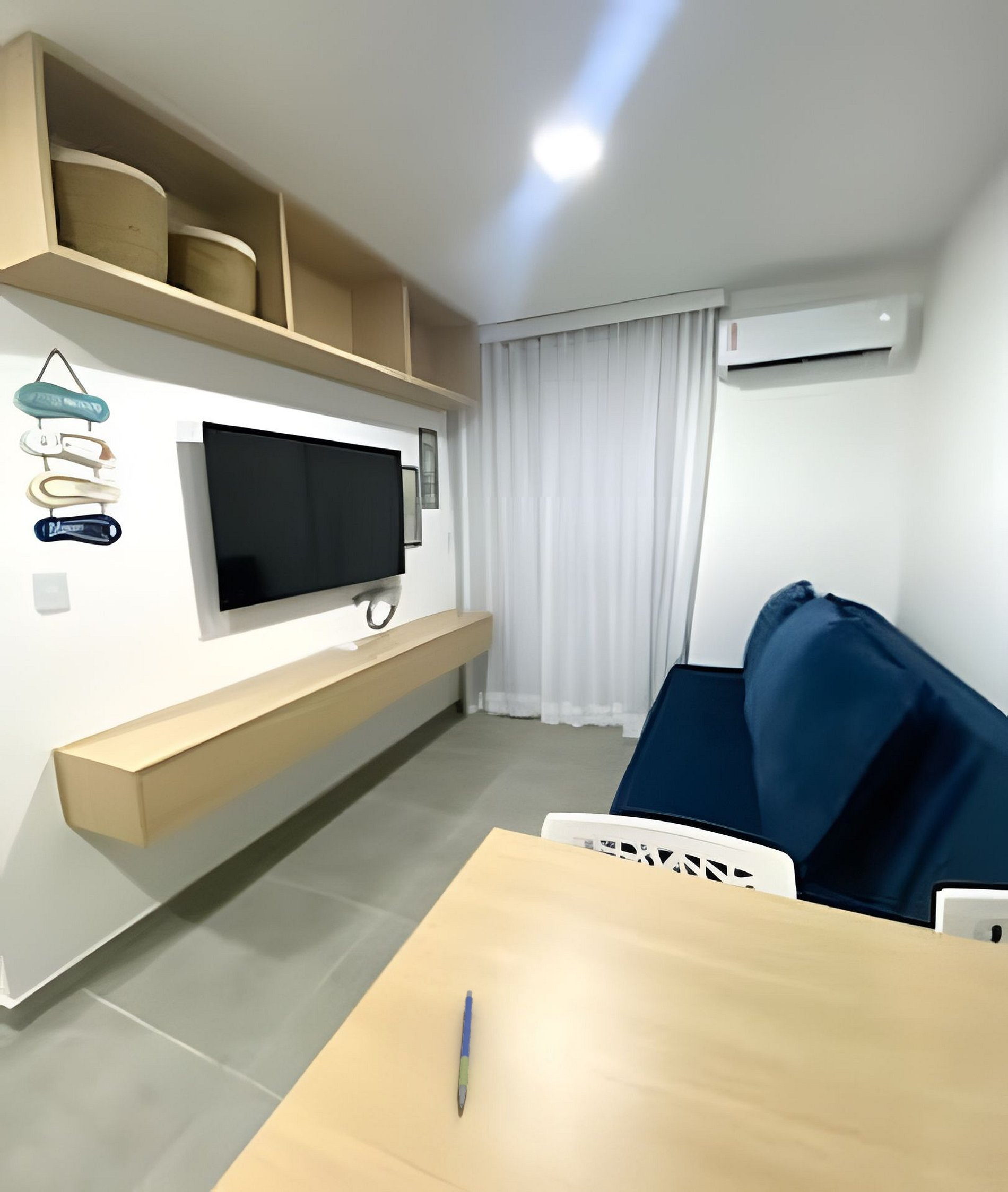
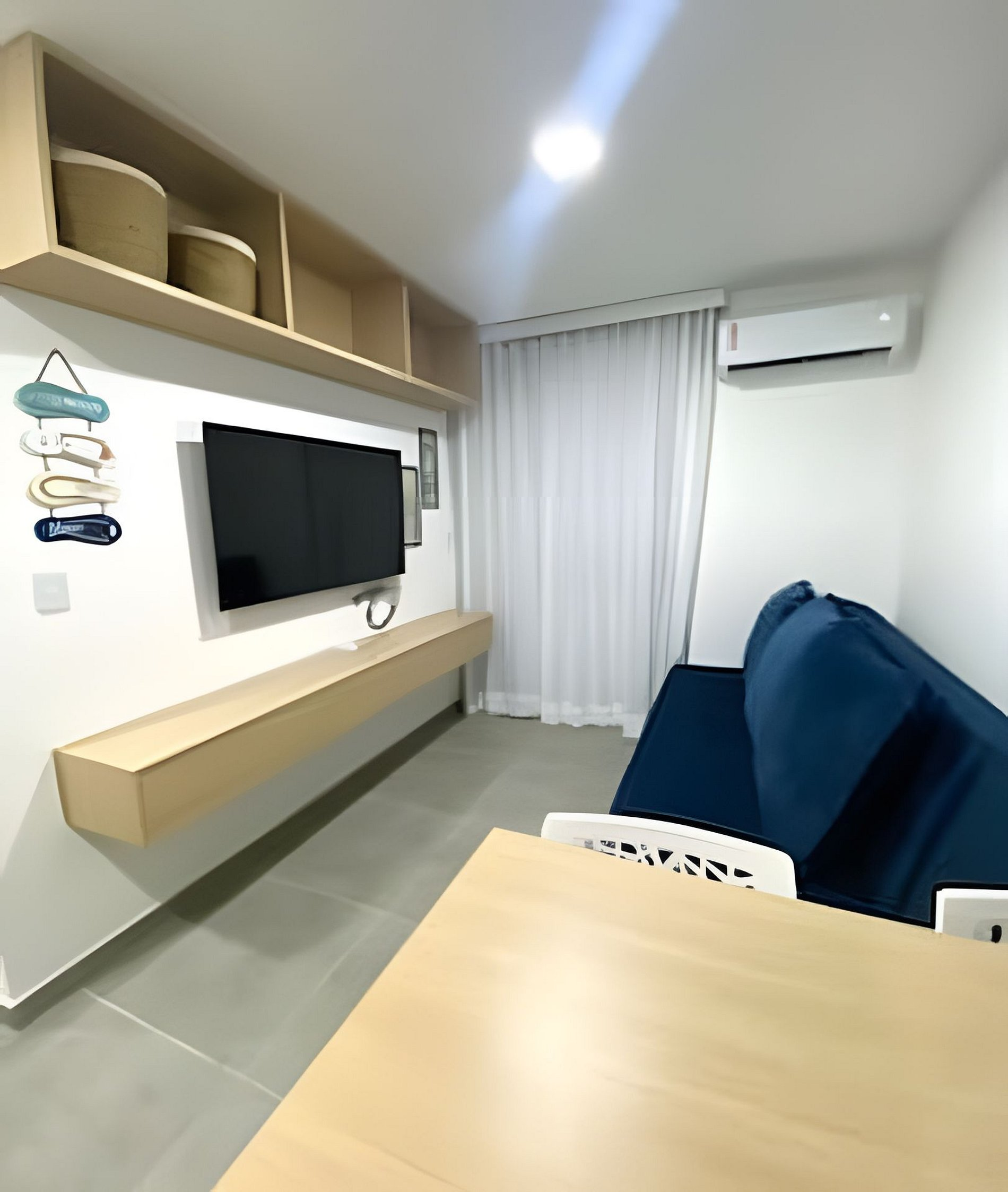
- pen [458,990,473,1109]
